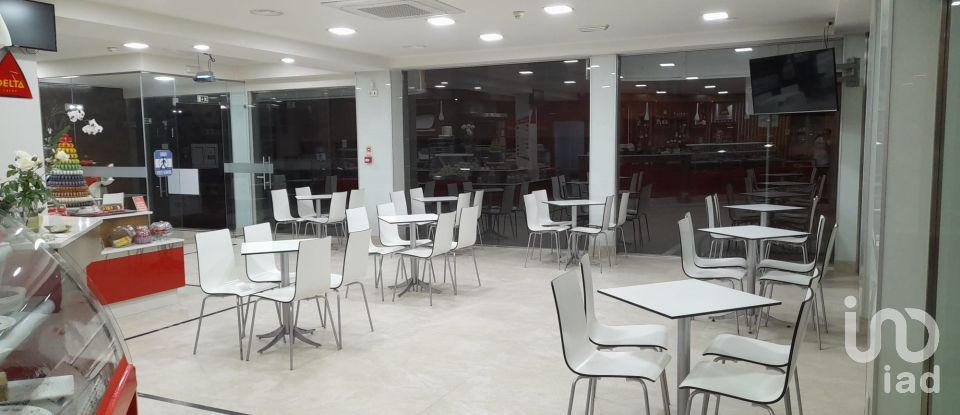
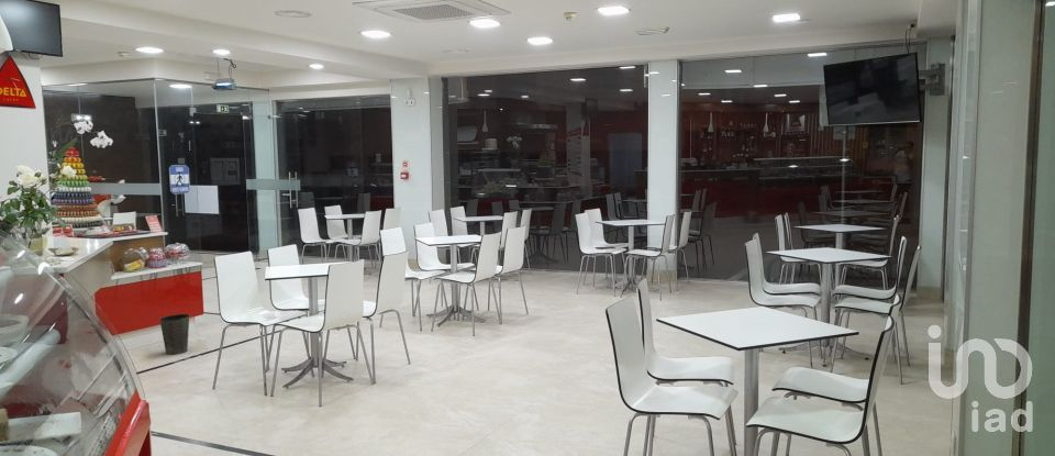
+ waste basket [158,313,190,355]
